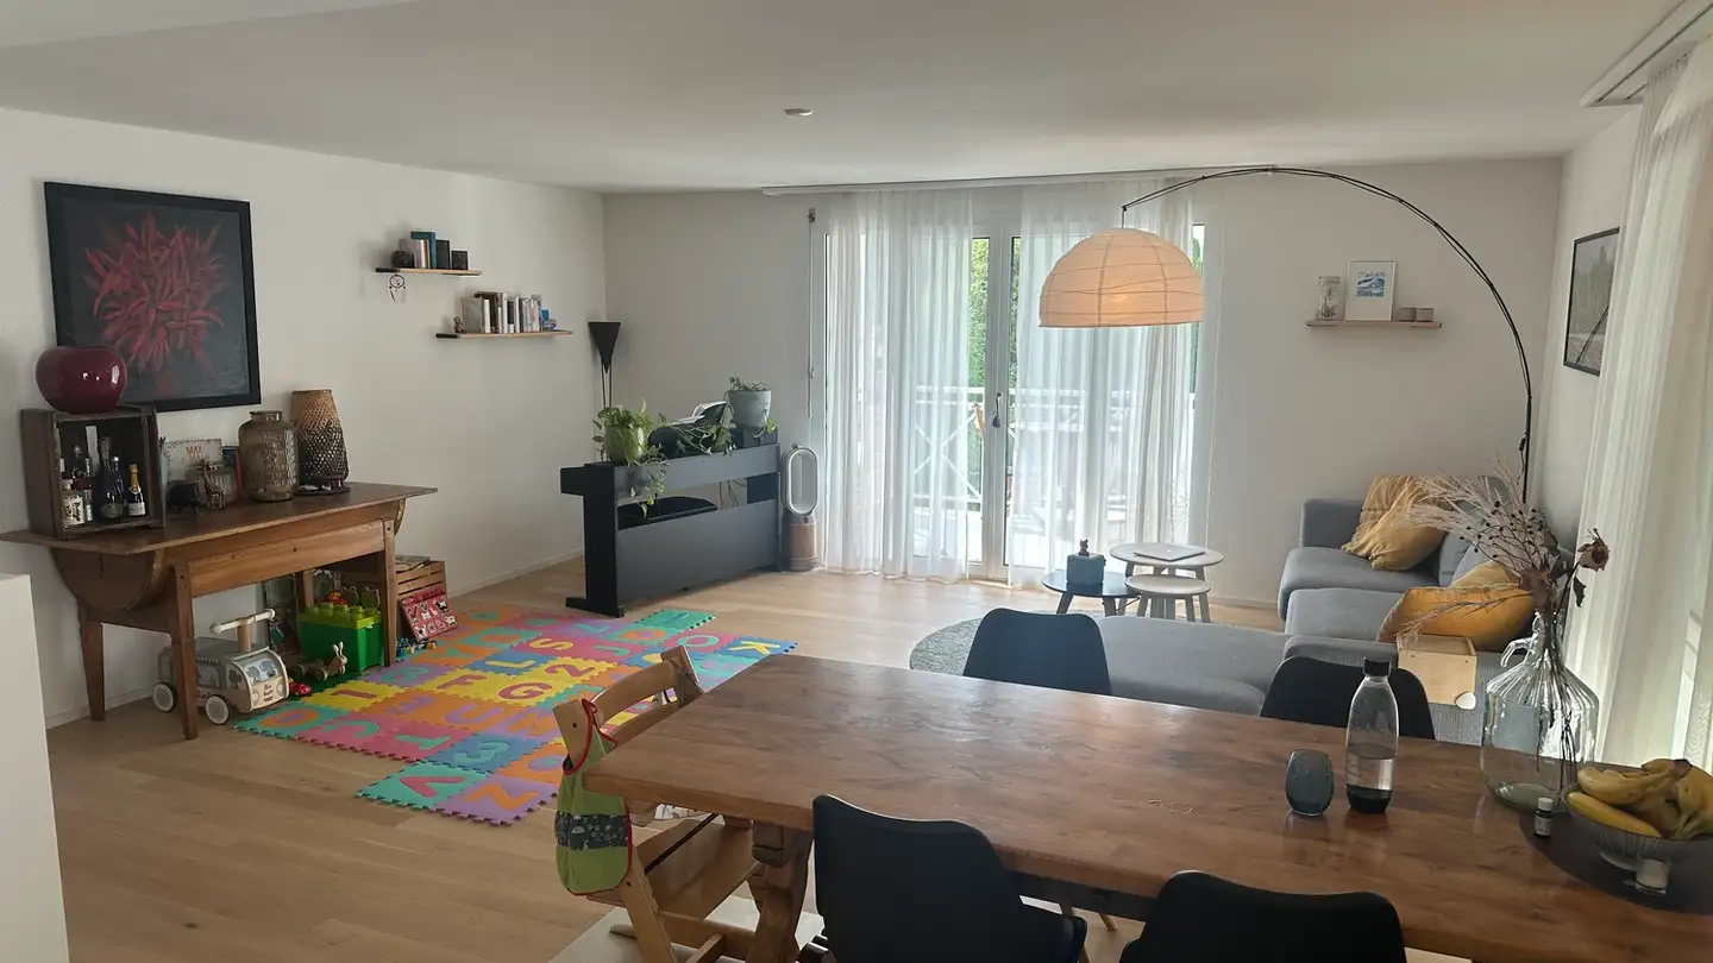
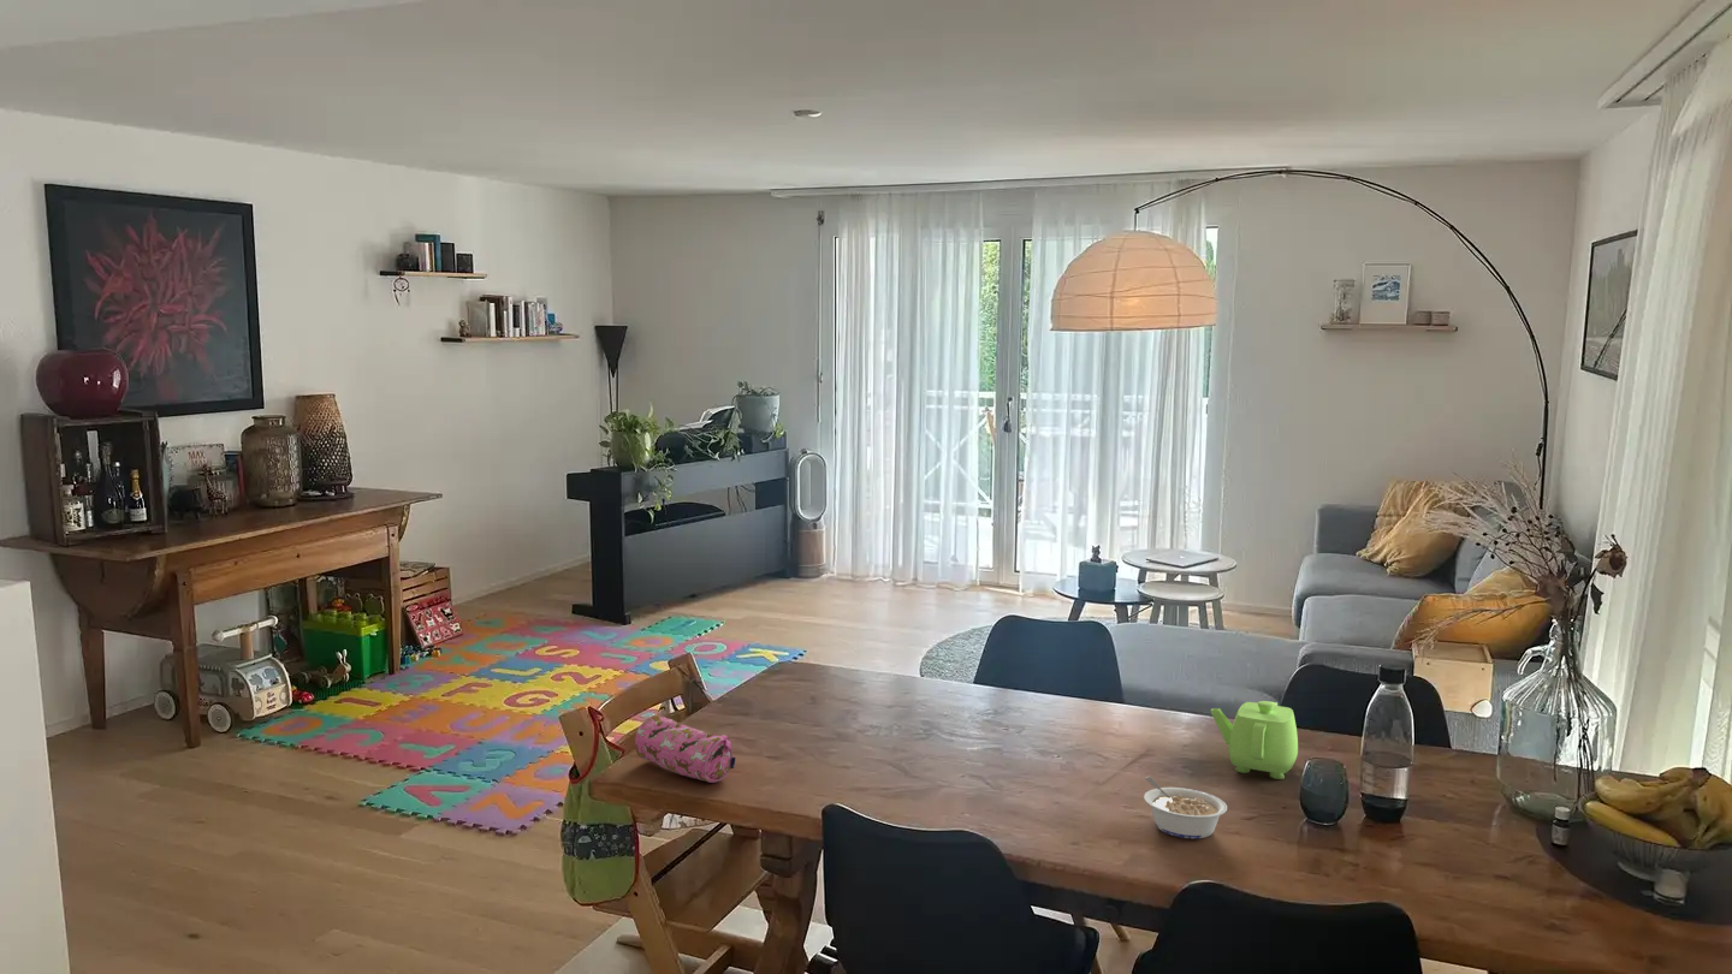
+ legume [1143,776,1228,839]
+ pencil case [634,714,737,784]
+ teapot [1210,700,1299,780]
